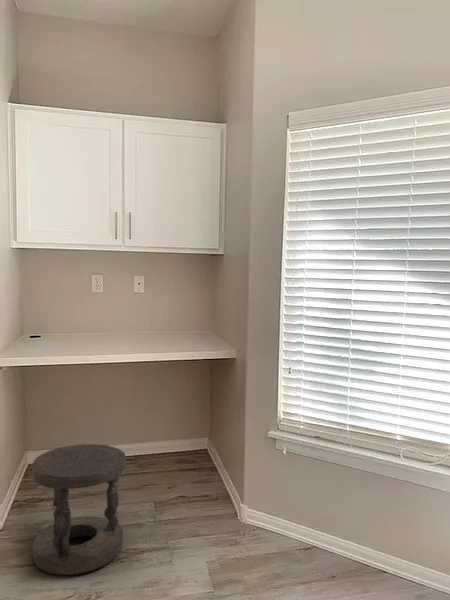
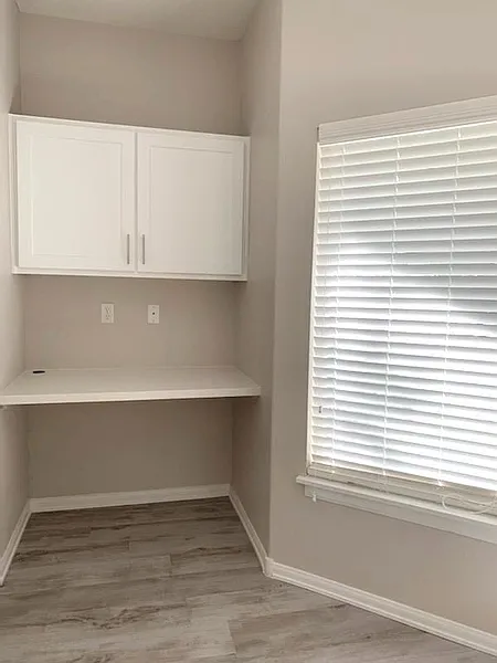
- stool [31,443,127,576]
